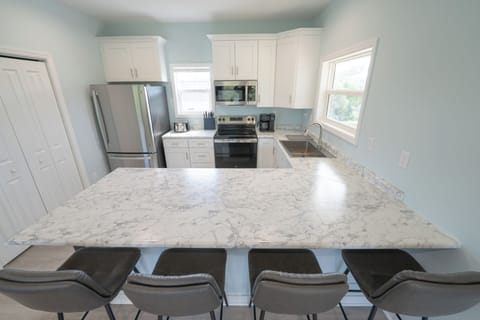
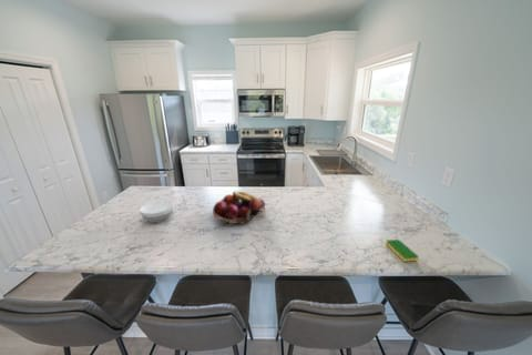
+ fruit basket [212,190,266,225]
+ dish sponge [385,239,420,263]
+ bowl [139,200,174,224]
